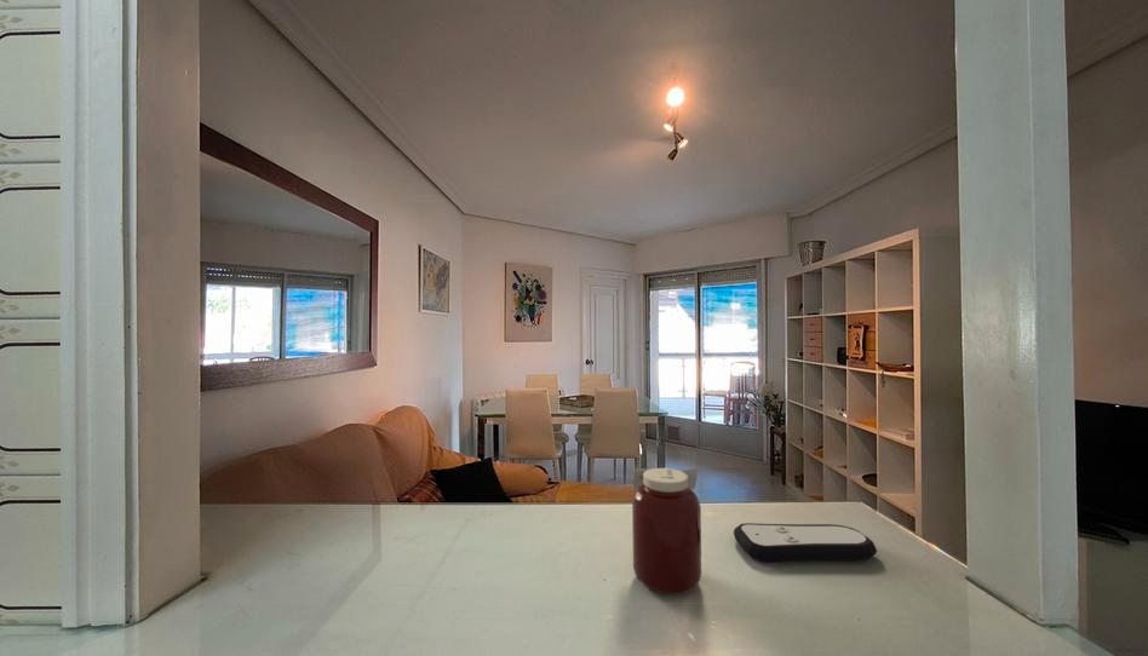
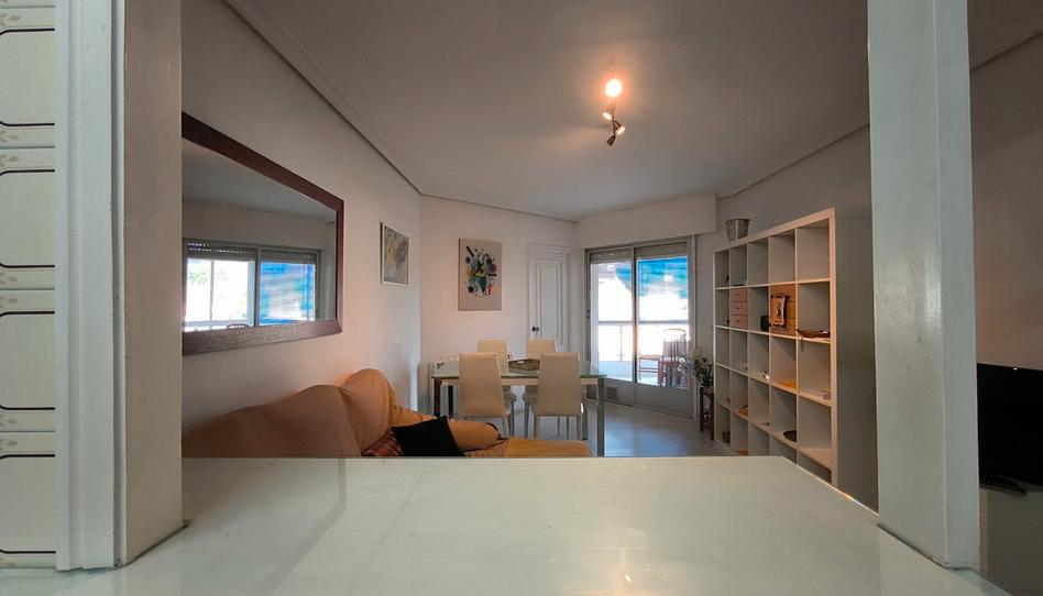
- remote control [733,522,878,564]
- jar [631,467,702,595]
